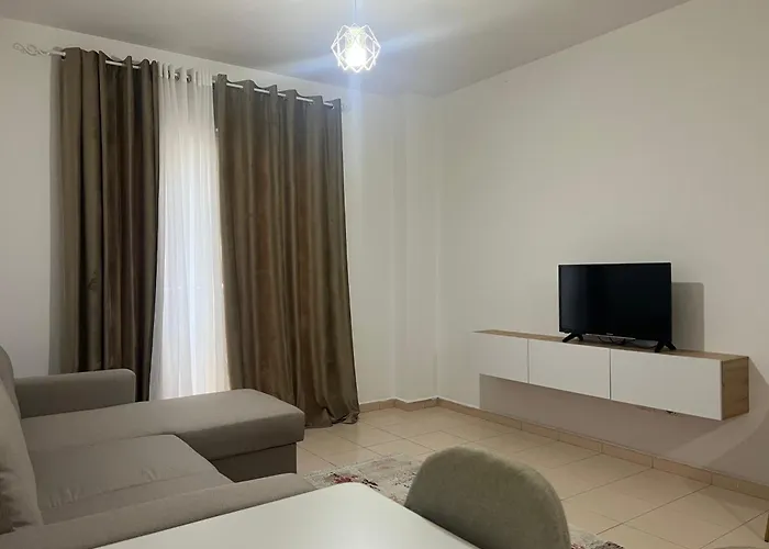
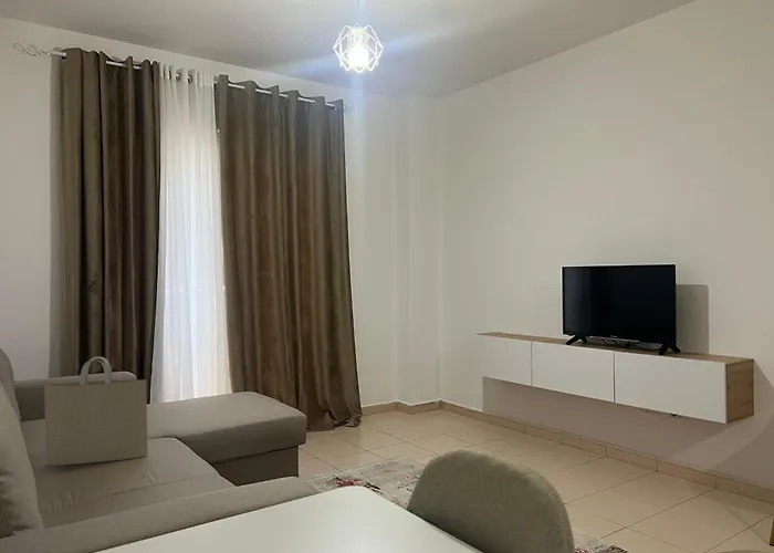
+ tote bag [43,356,148,467]
